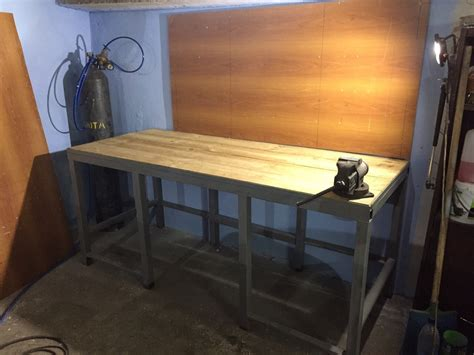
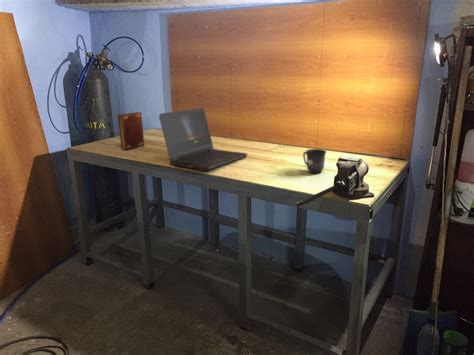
+ laptop computer [158,107,248,172]
+ mug [302,148,327,174]
+ book [117,111,145,151]
